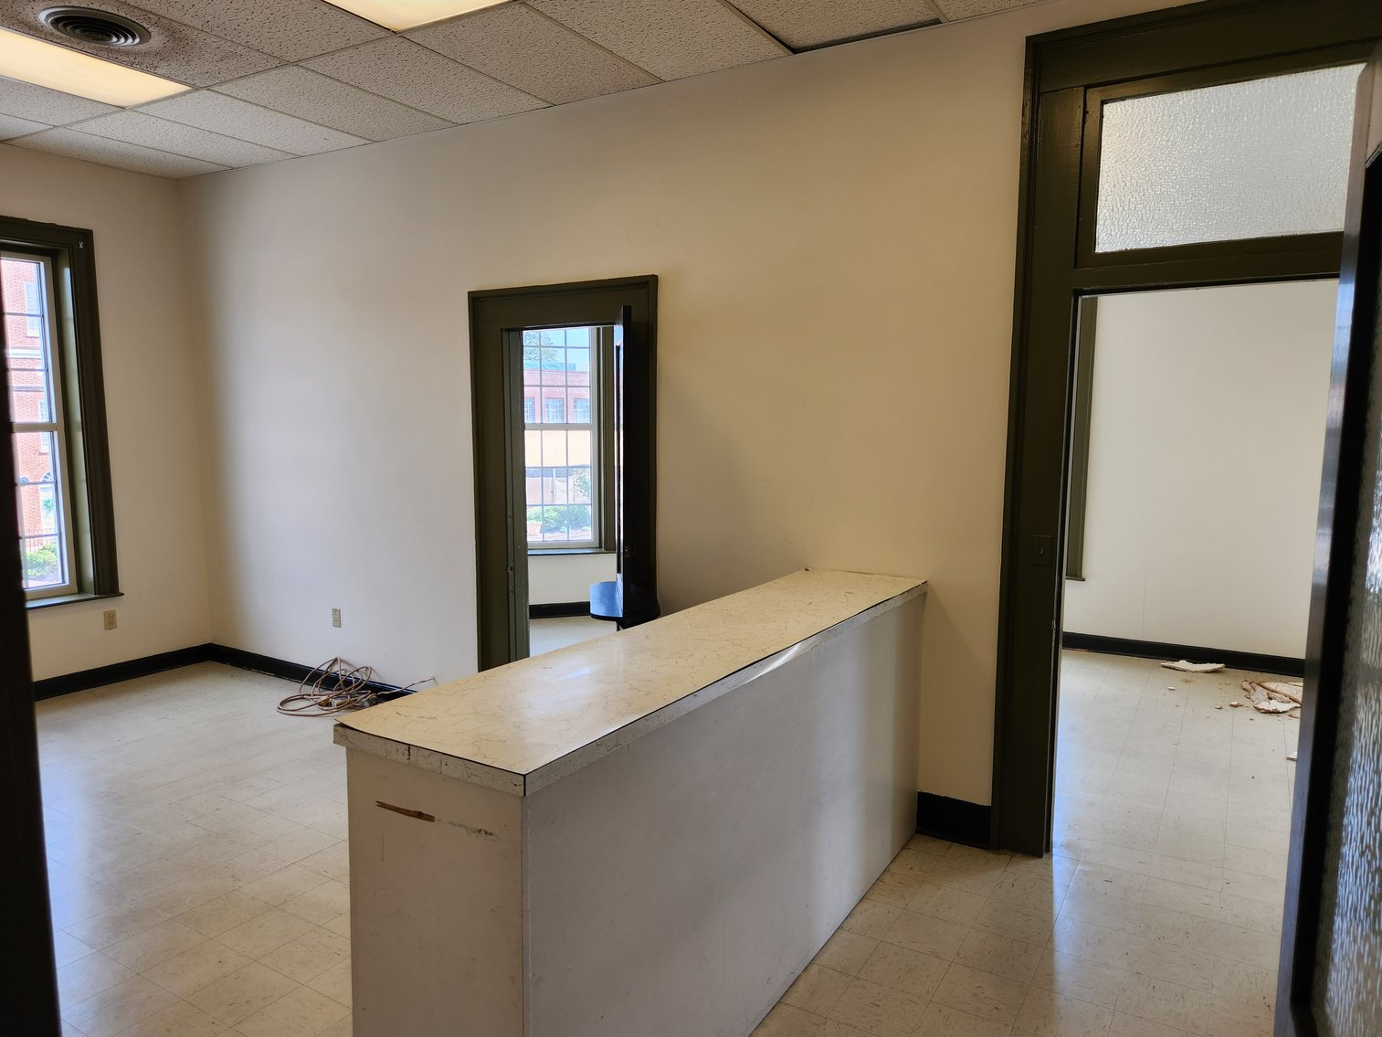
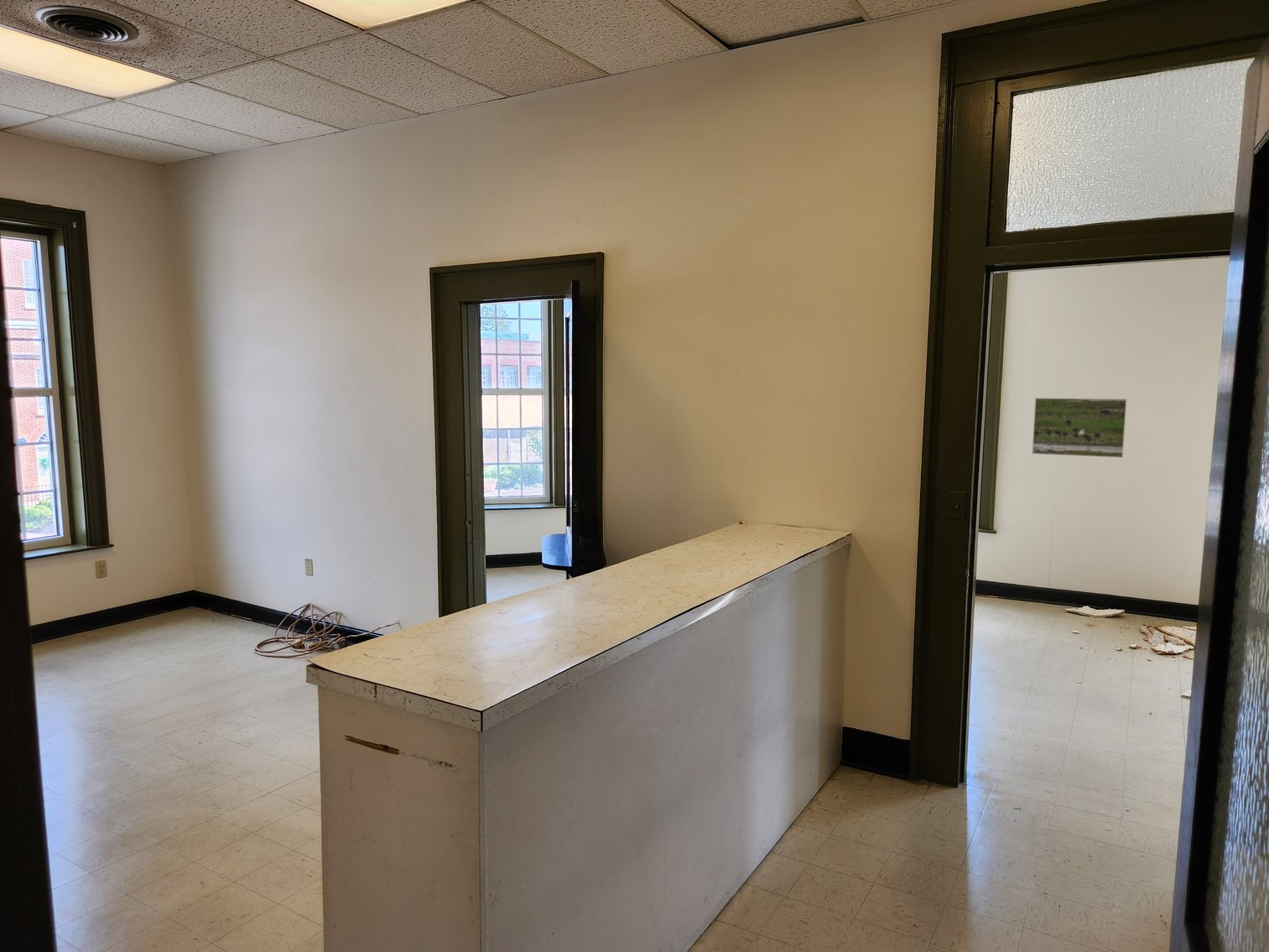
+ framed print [1031,397,1128,459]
